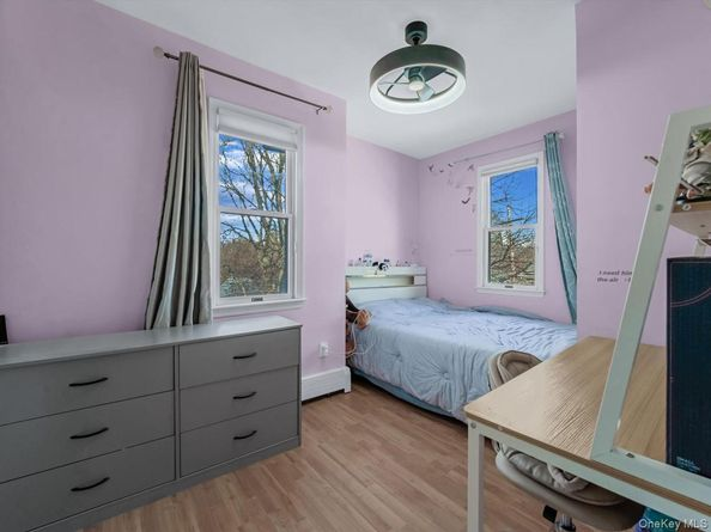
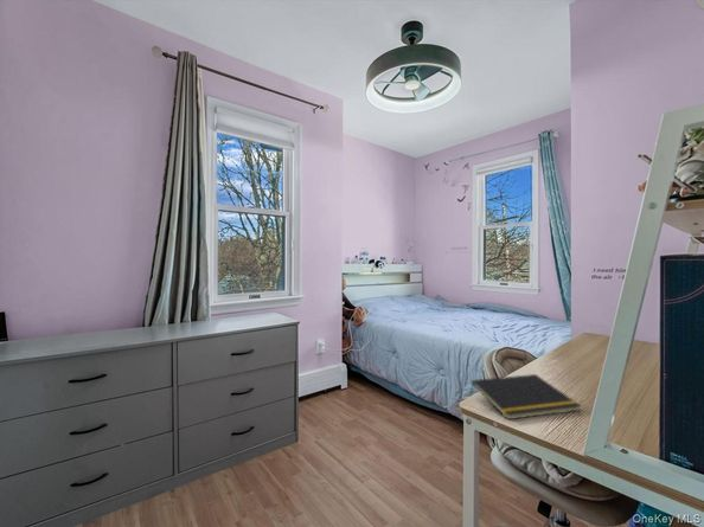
+ notepad [469,373,582,420]
